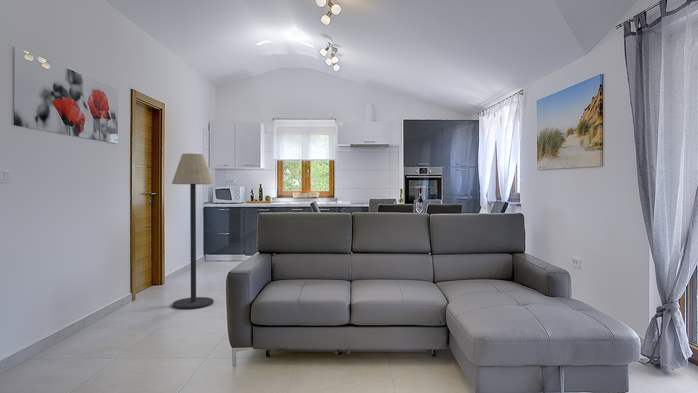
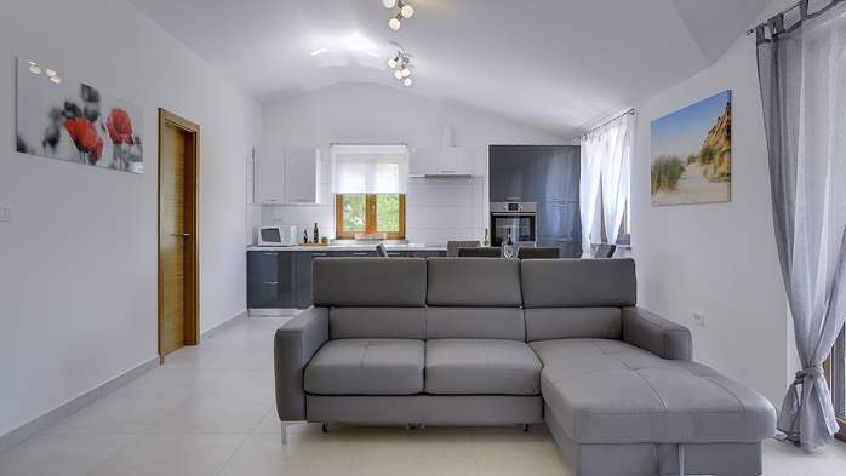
- floor lamp [171,153,215,310]
